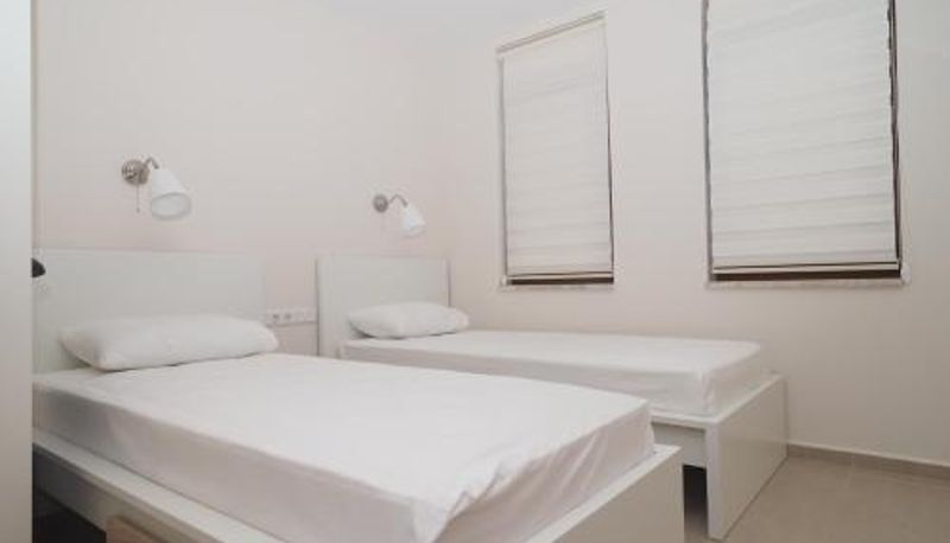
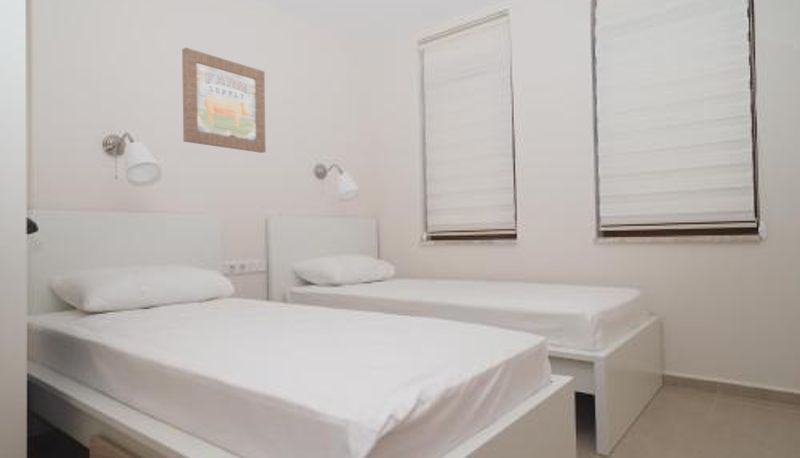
+ wall art [181,47,267,154]
